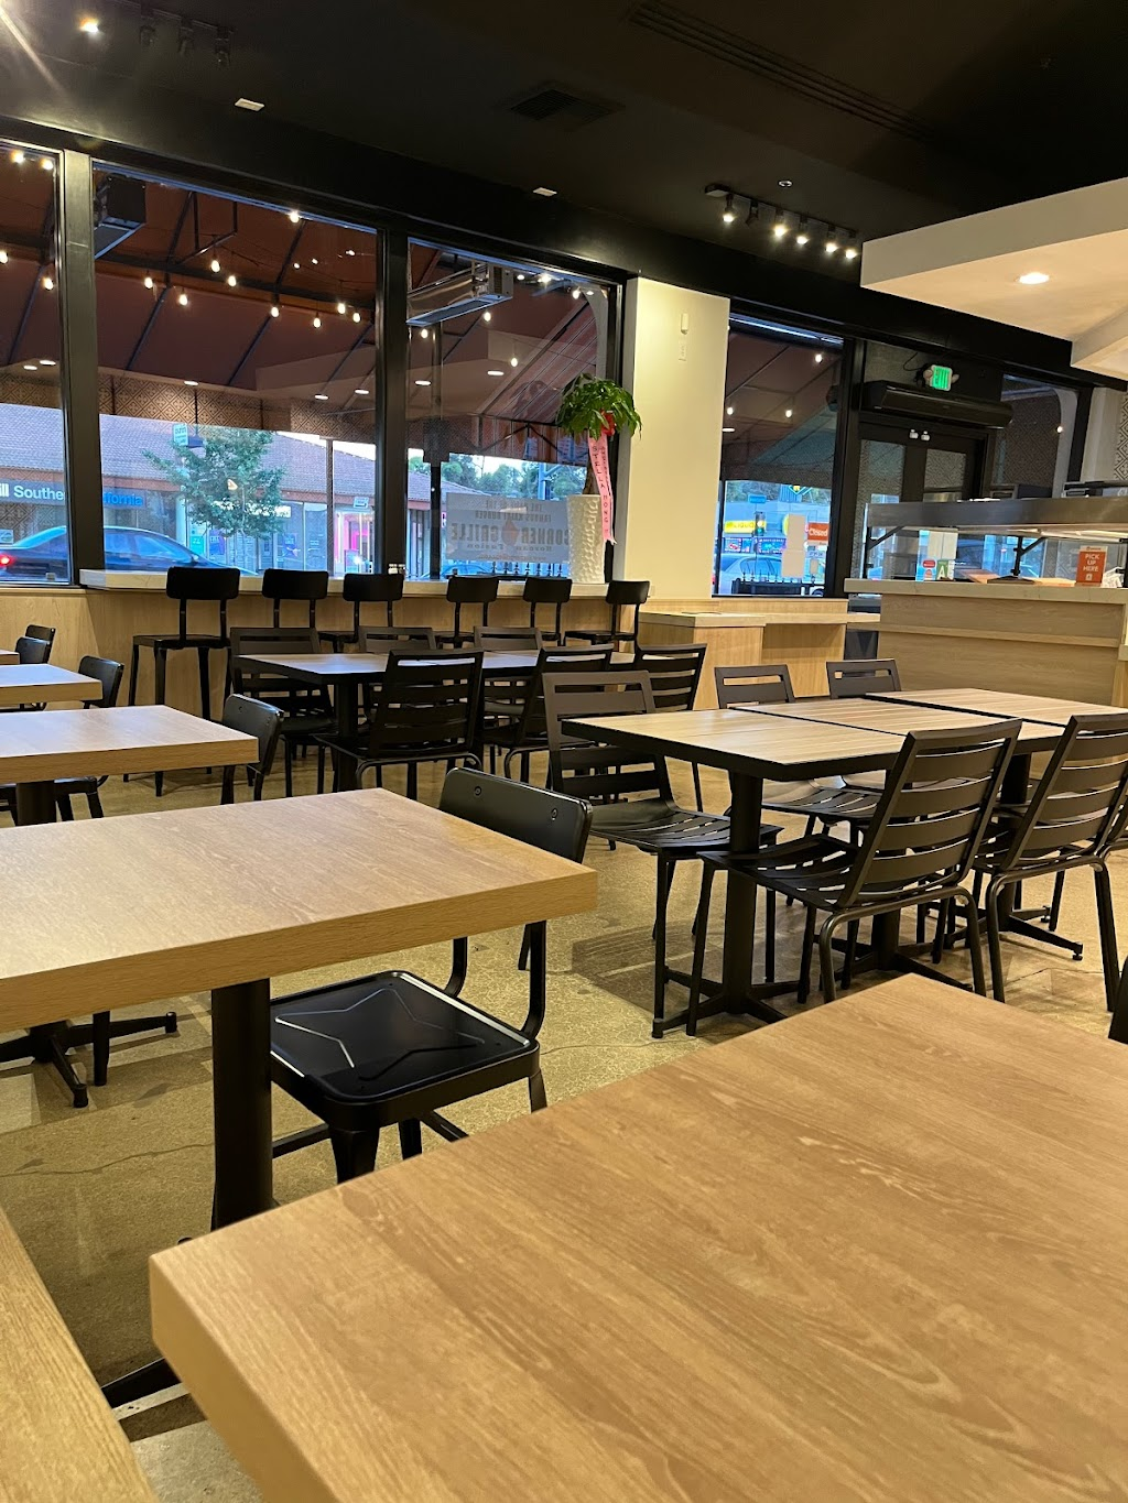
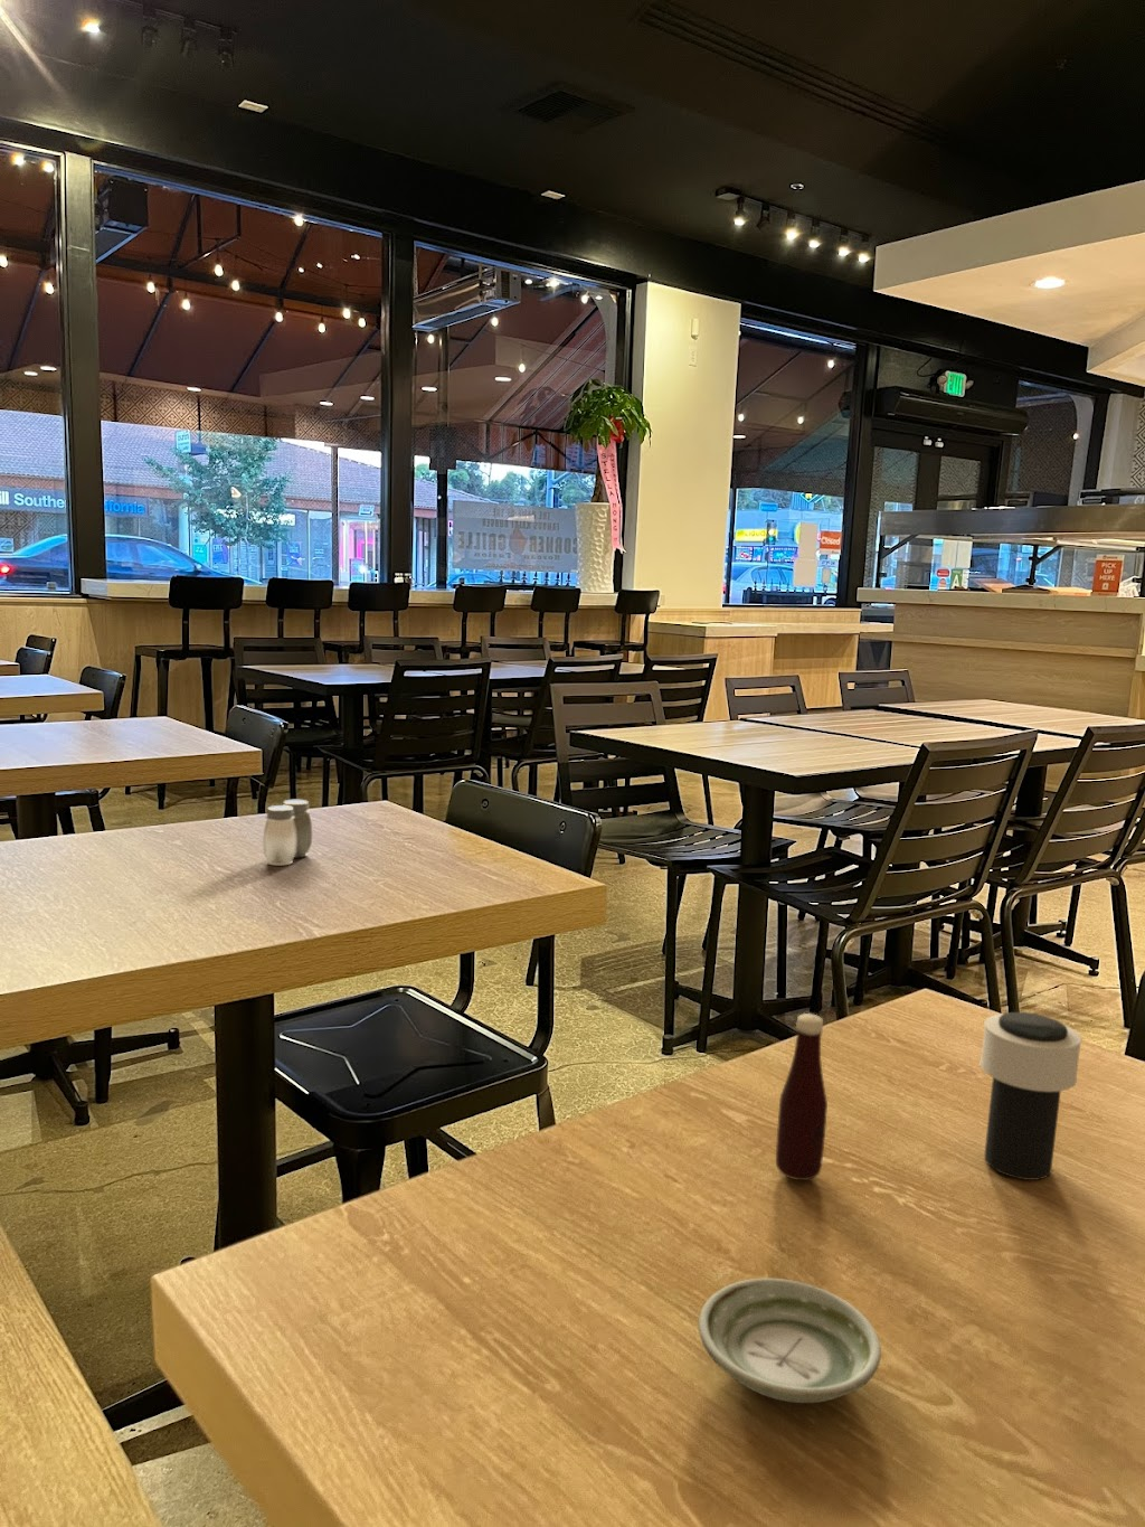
+ tabasco sauce [775,1012,829,1182]
+ cup [979,1011,1084,1182]
+ saucer [698,1278,883,1404]
+ salt and pepper shaker [262,799,313,866]
